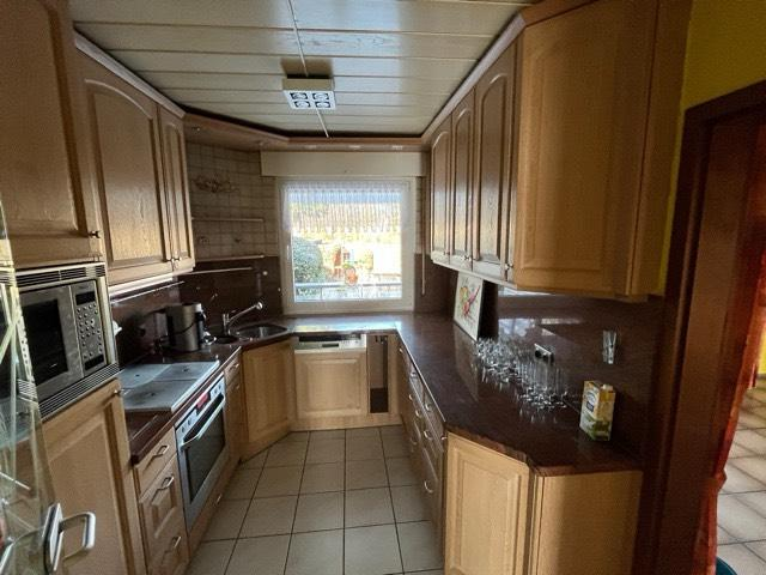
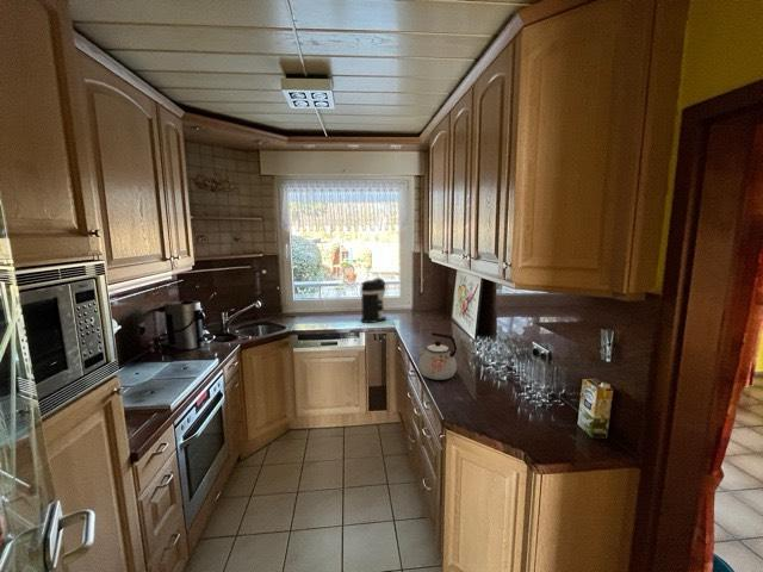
+ coffee maker [360,276,387,324]
+ kettle [417,331,458,381]
